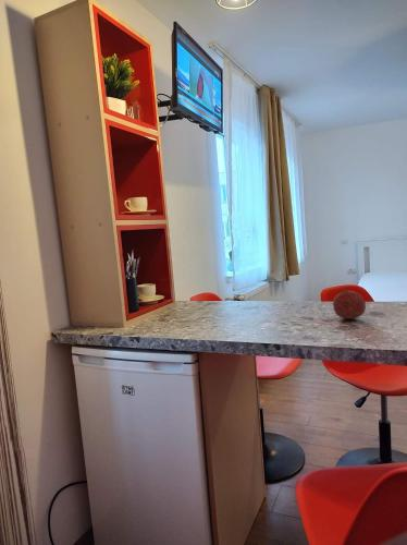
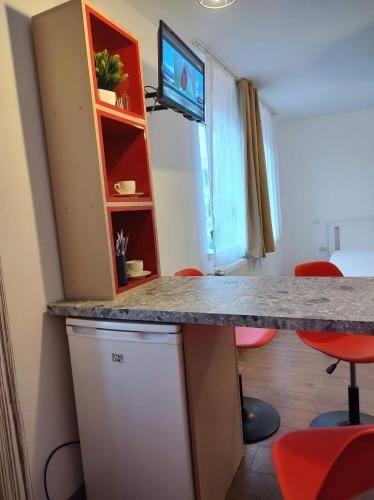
- fruit [332,289,367,320]
